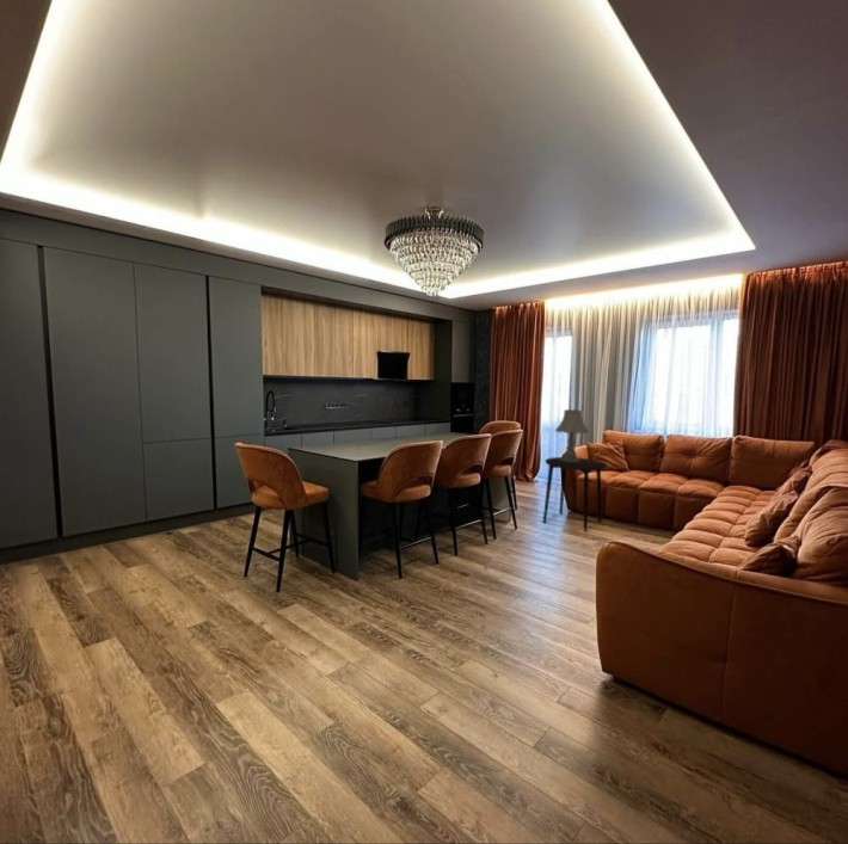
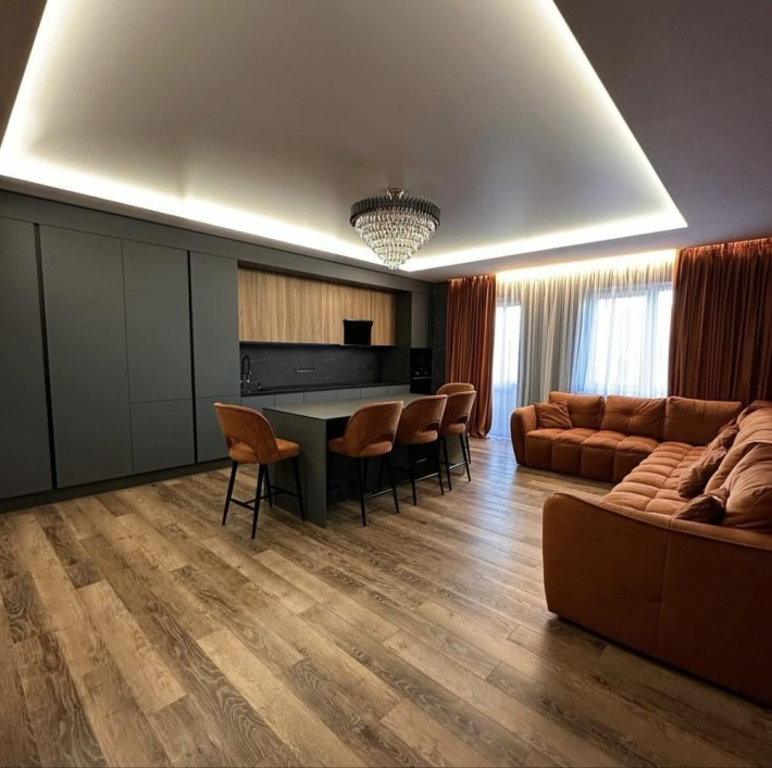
- side table [542,456,608,534]
- table lamp [554,408,590,462]
